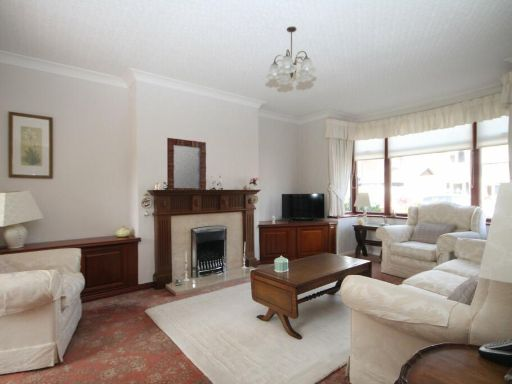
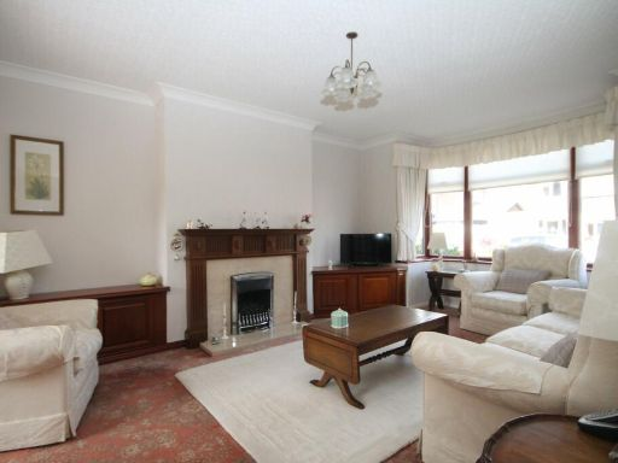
- home mirror [166,137,207,191]
